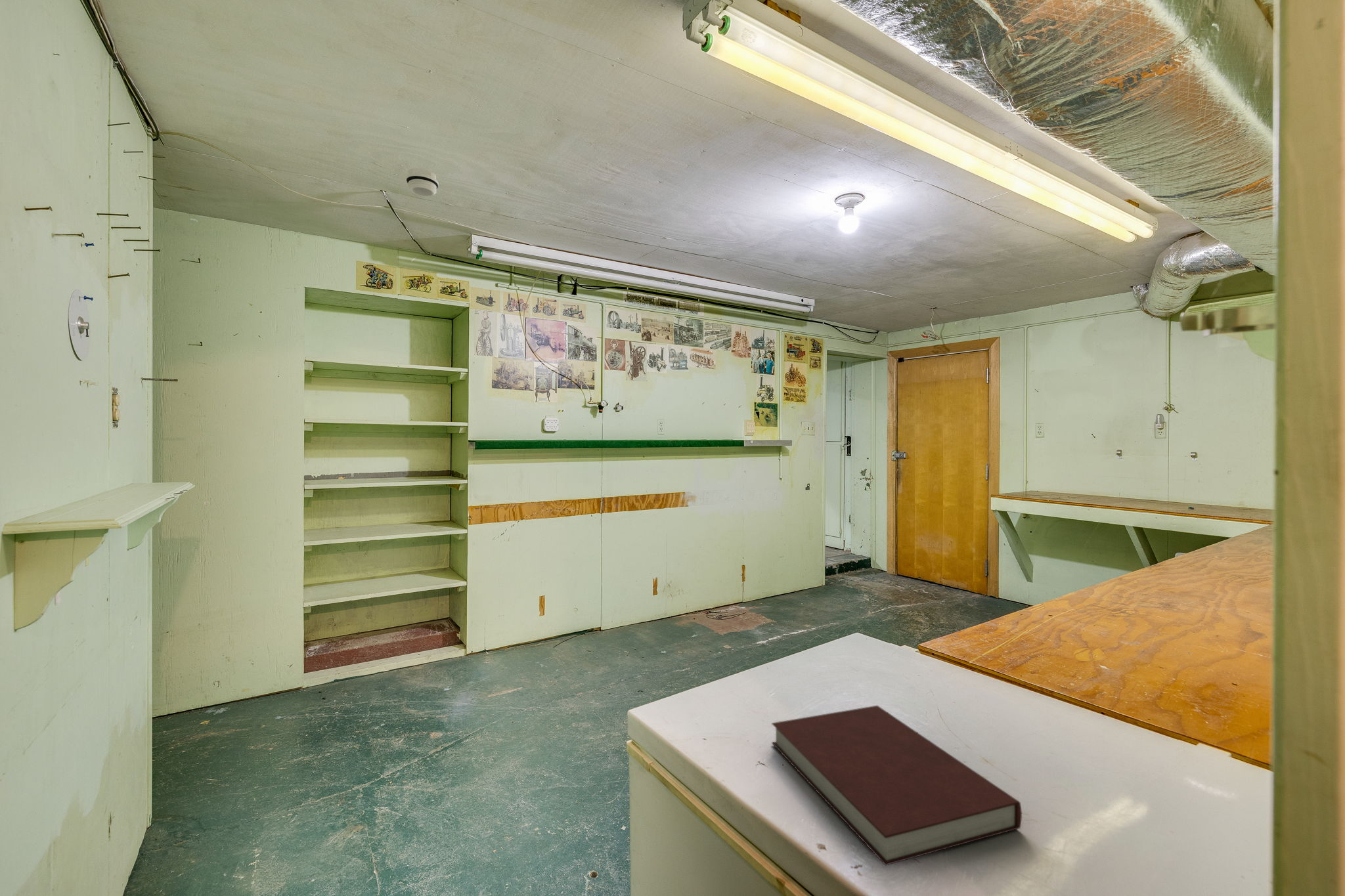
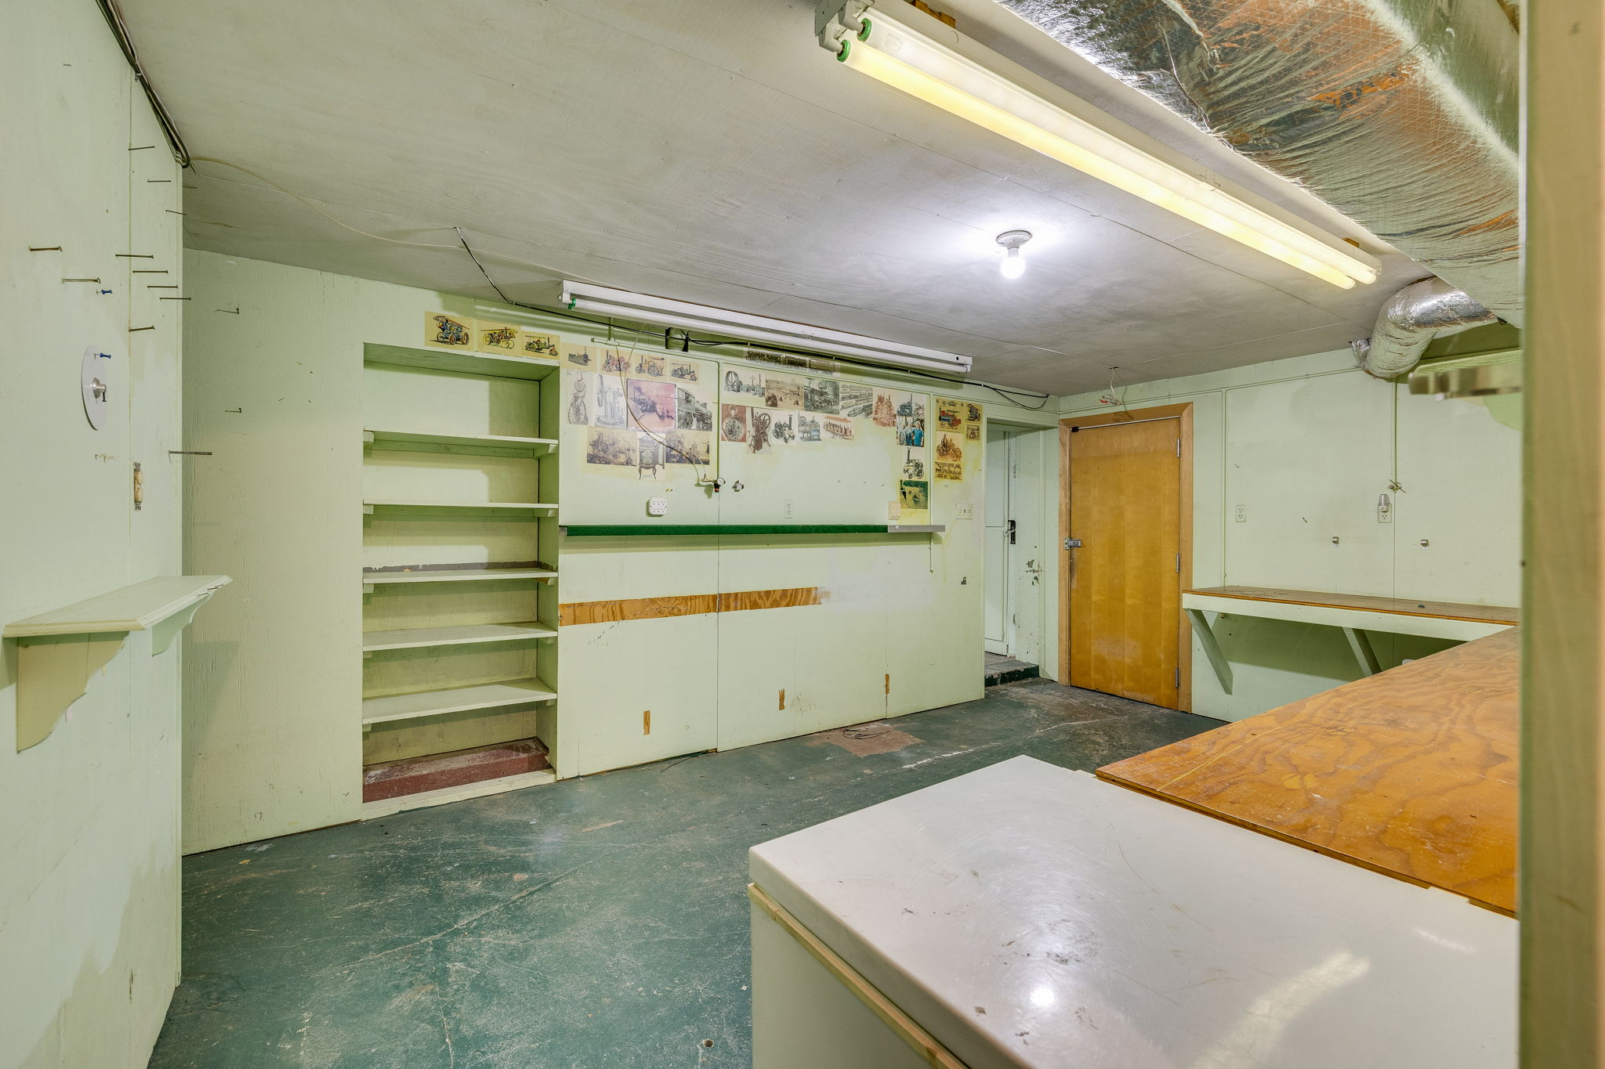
- notebook [771,705,1023,866]
- smoke detector [405,167,439,197]
